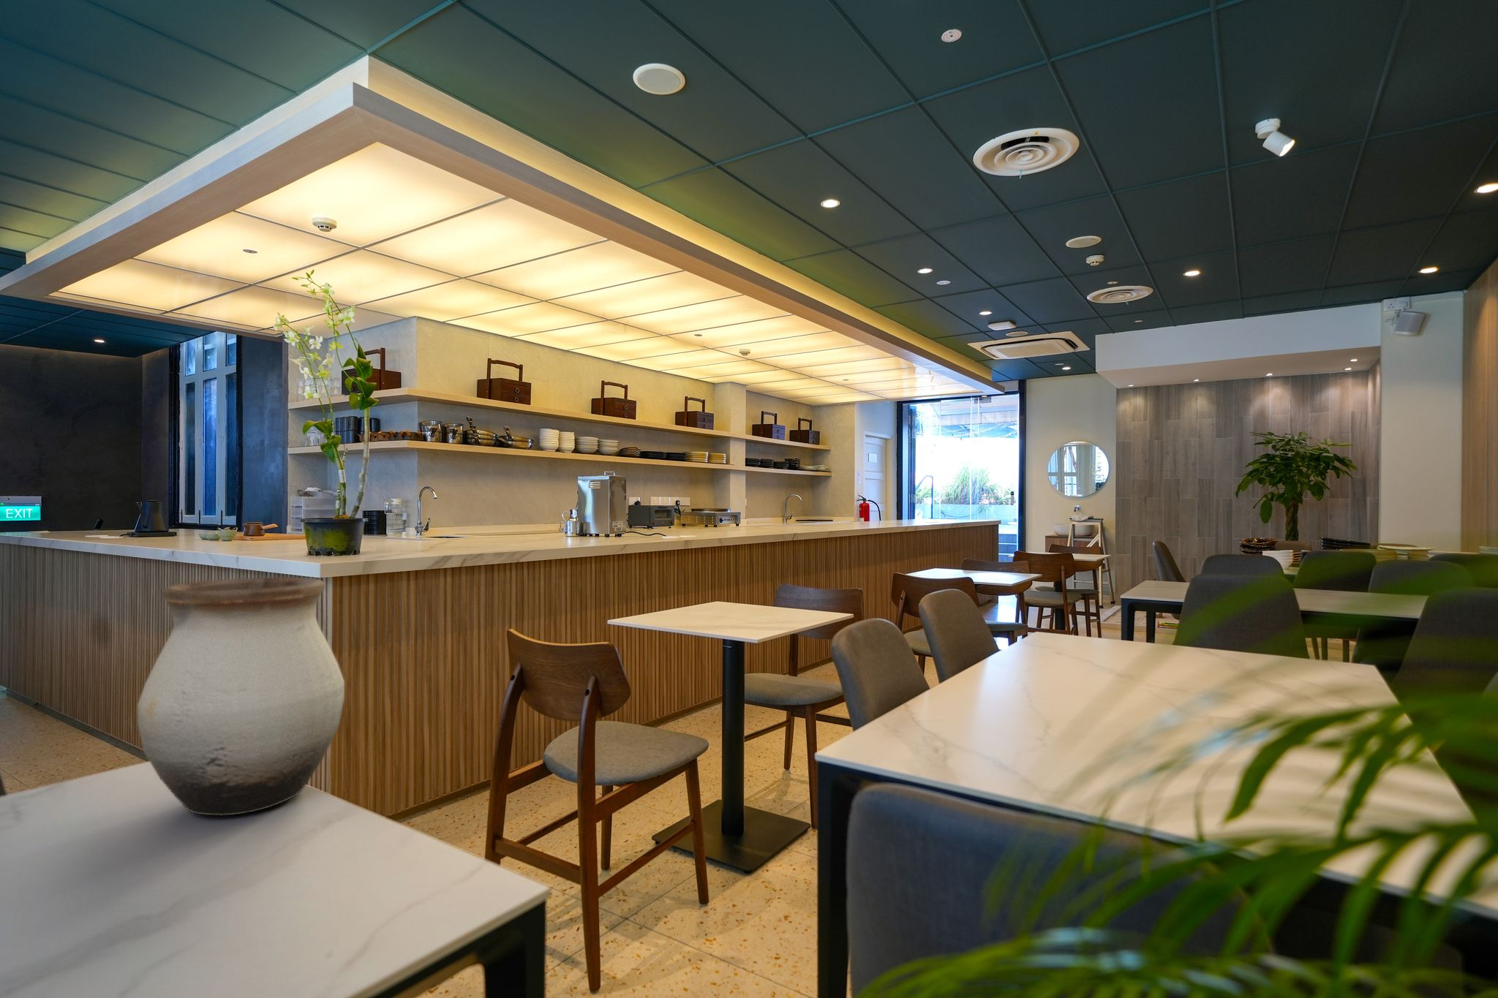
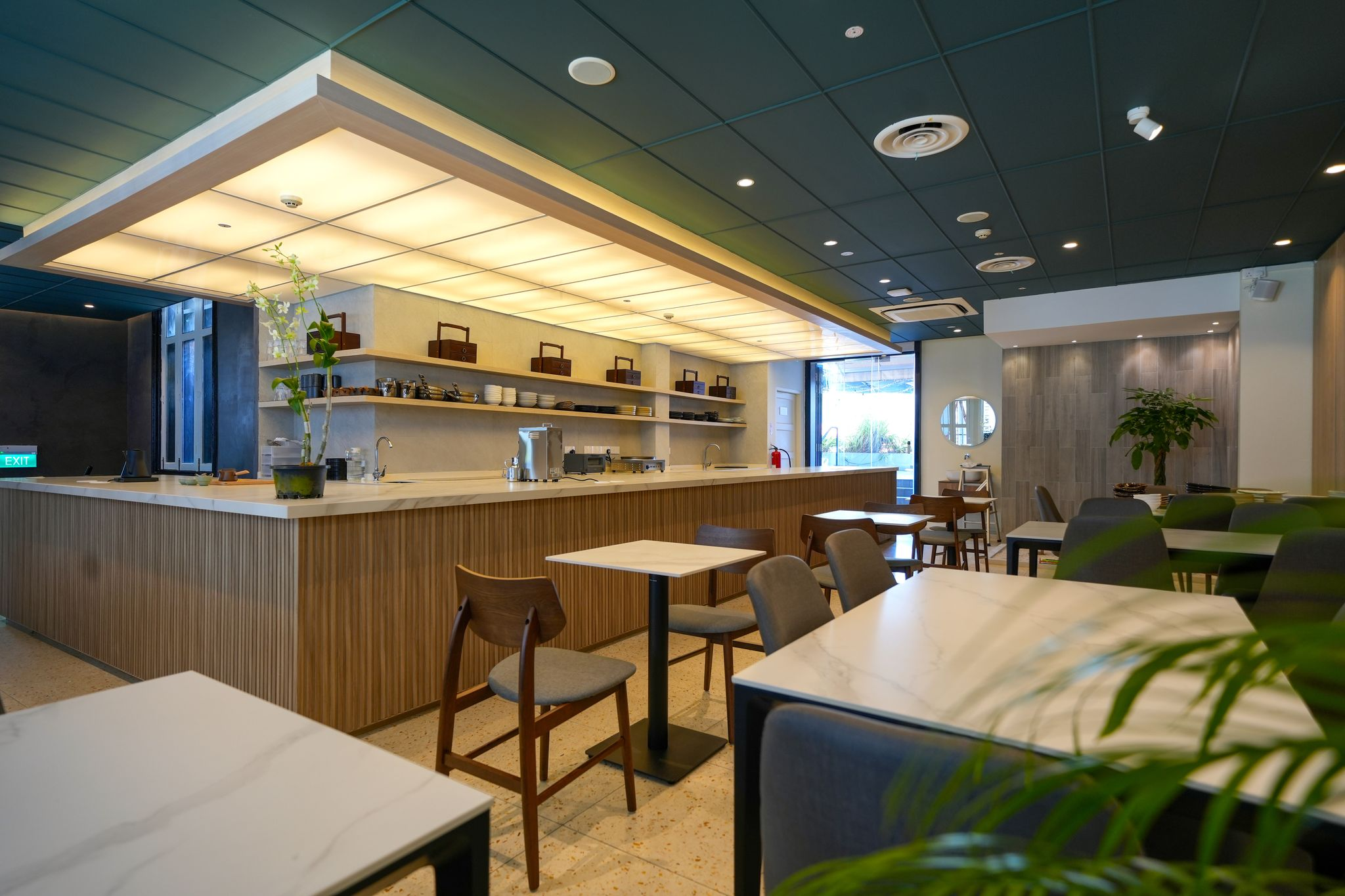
- vase [137,576,345,816]
